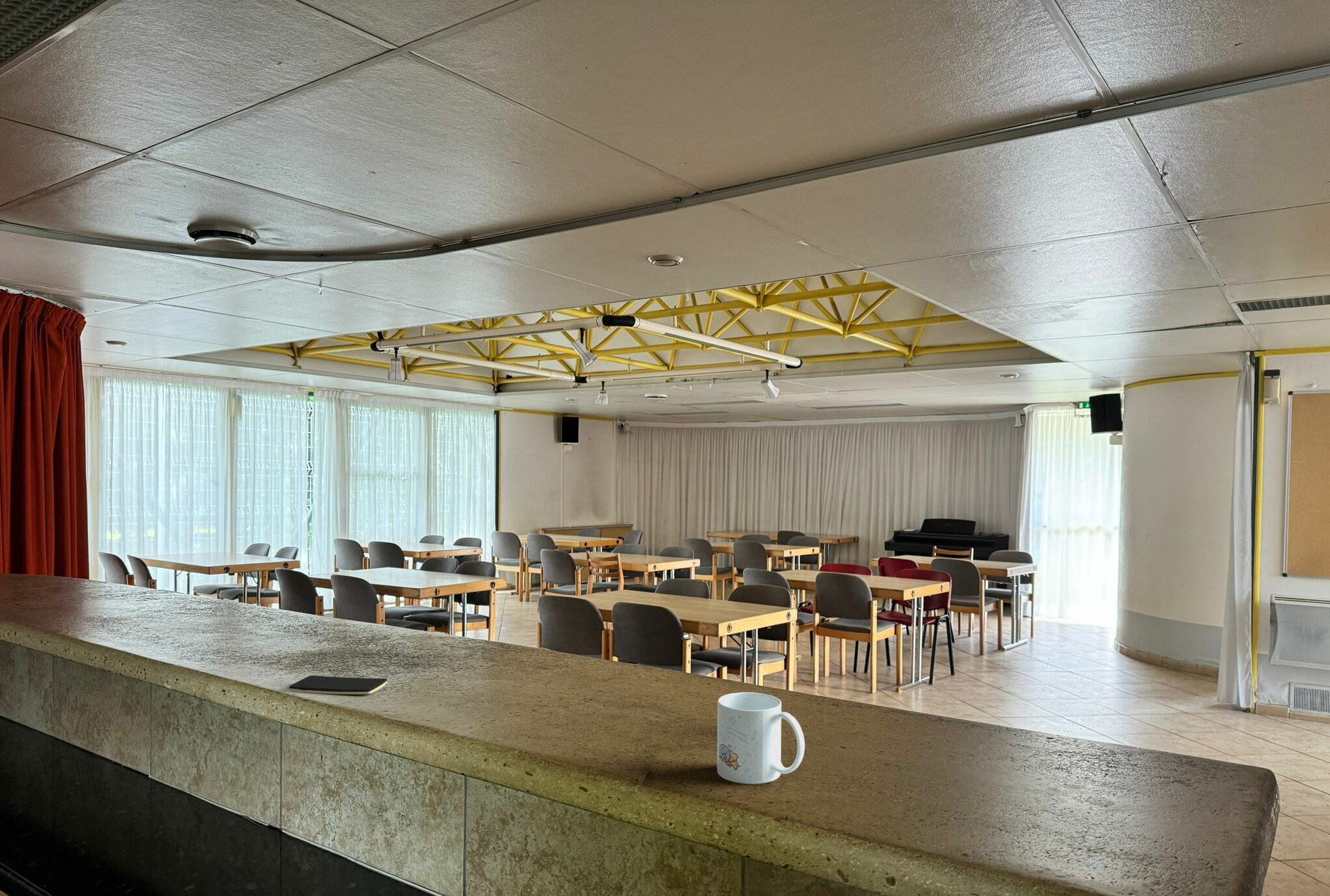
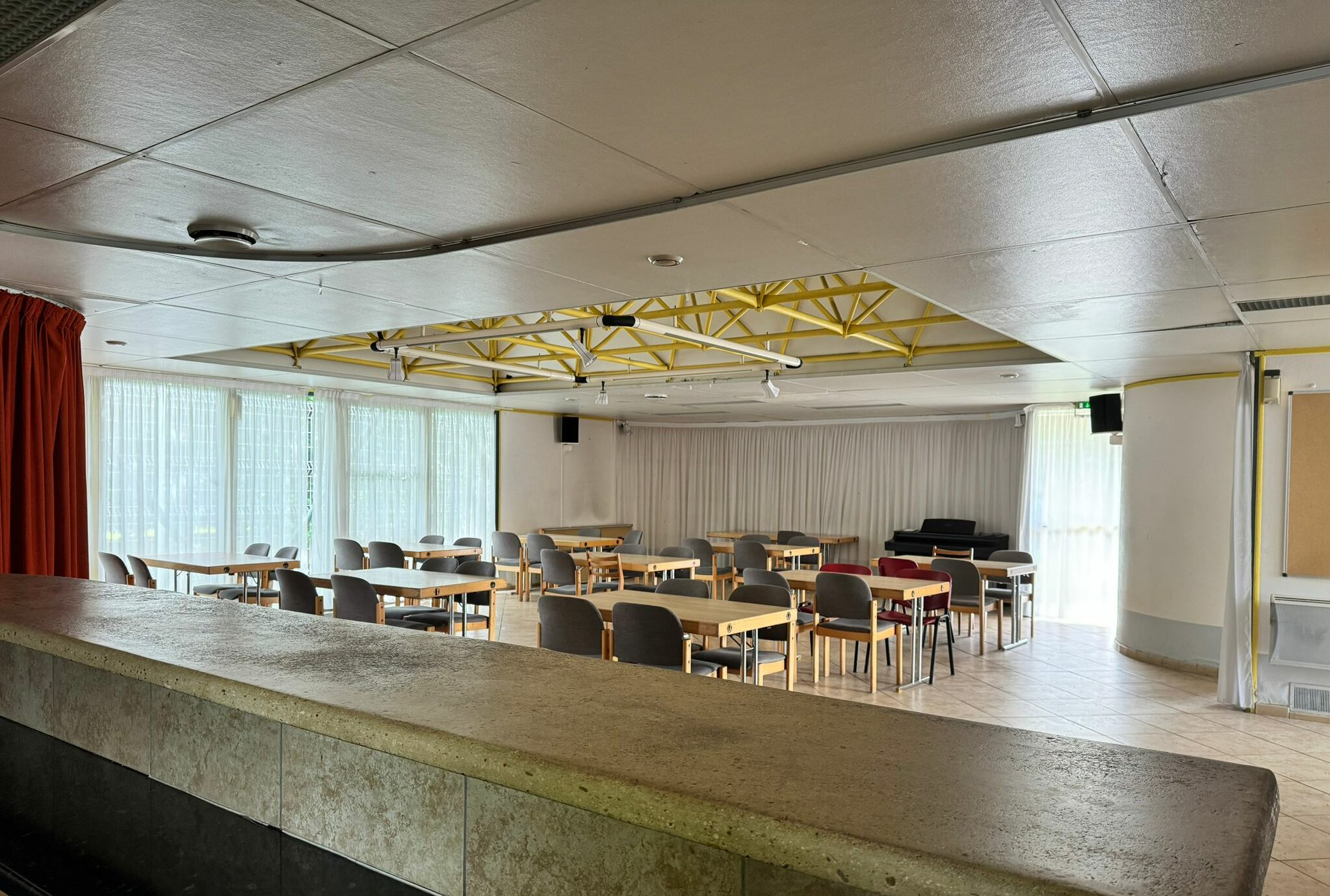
- smartphone [289,674,388,695]
- mug [716,691,805,785]
